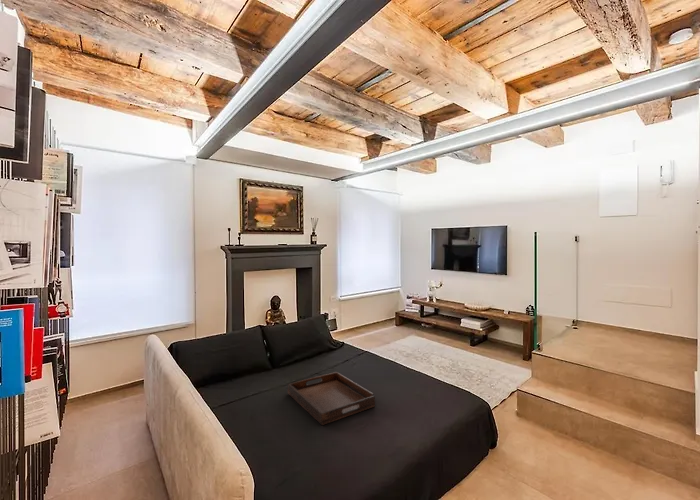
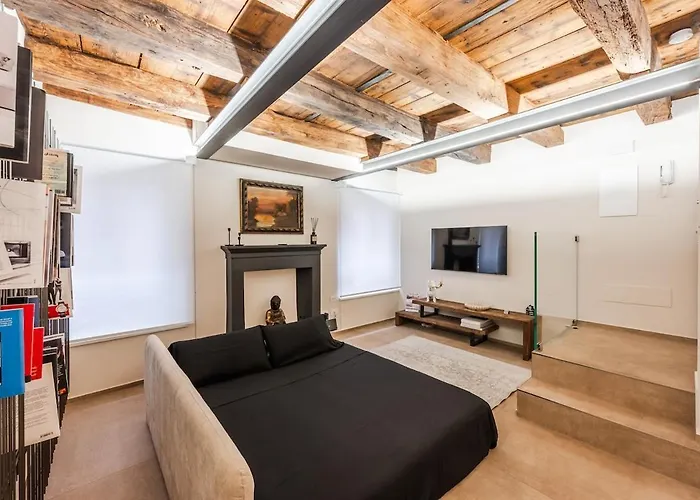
- serving tray [287,371,376,426]
